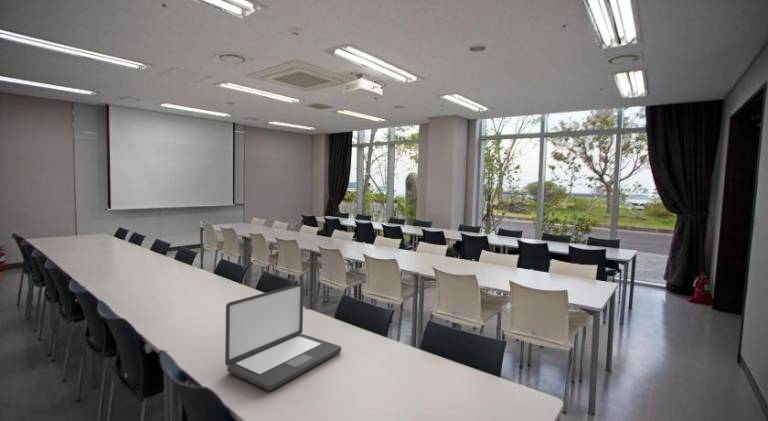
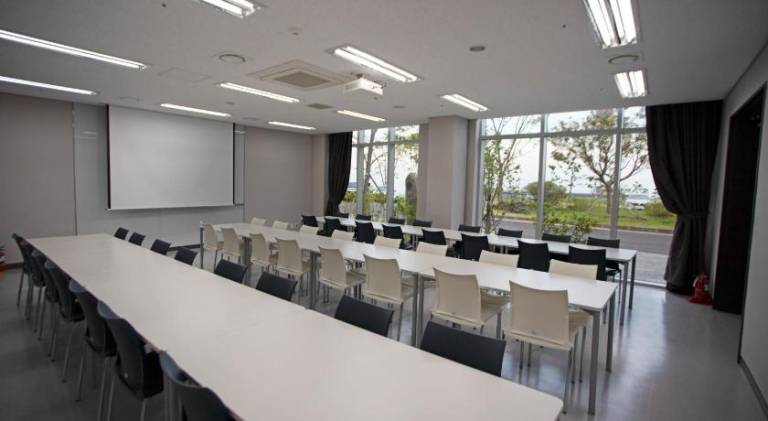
- laptop [224,282,342,392]
